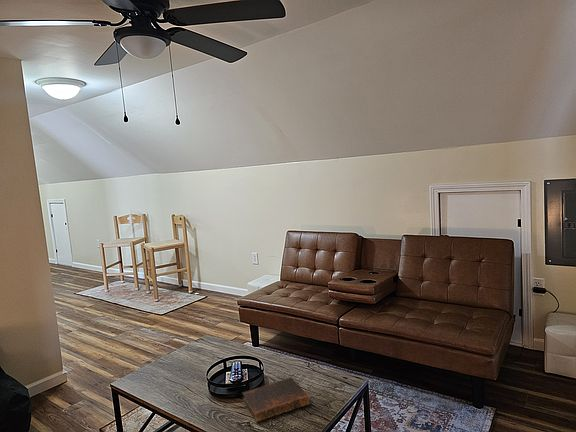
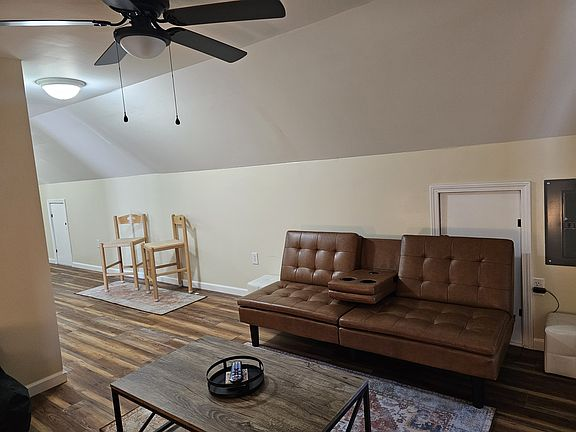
- book [241,377,310,423]
